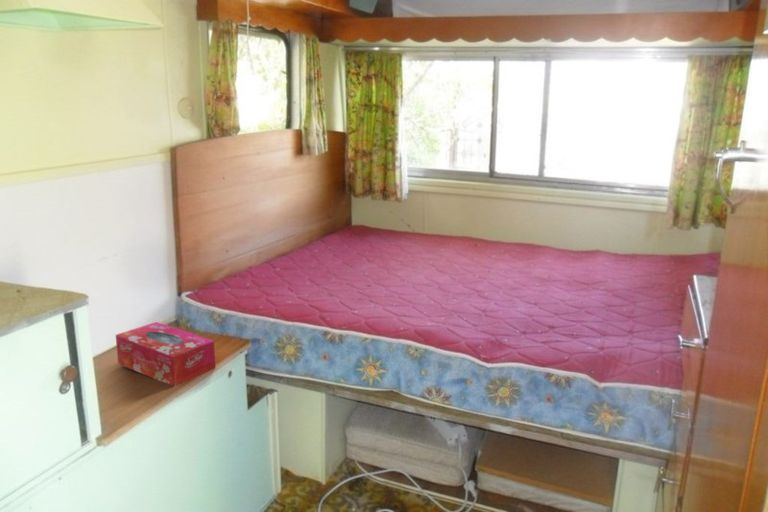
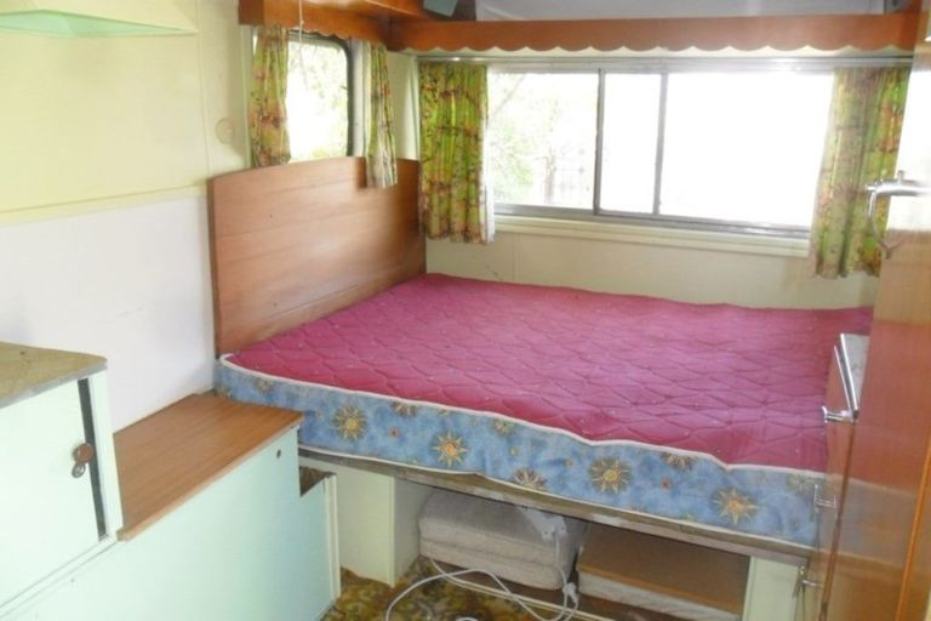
- tissue box [115,321,216,387]
